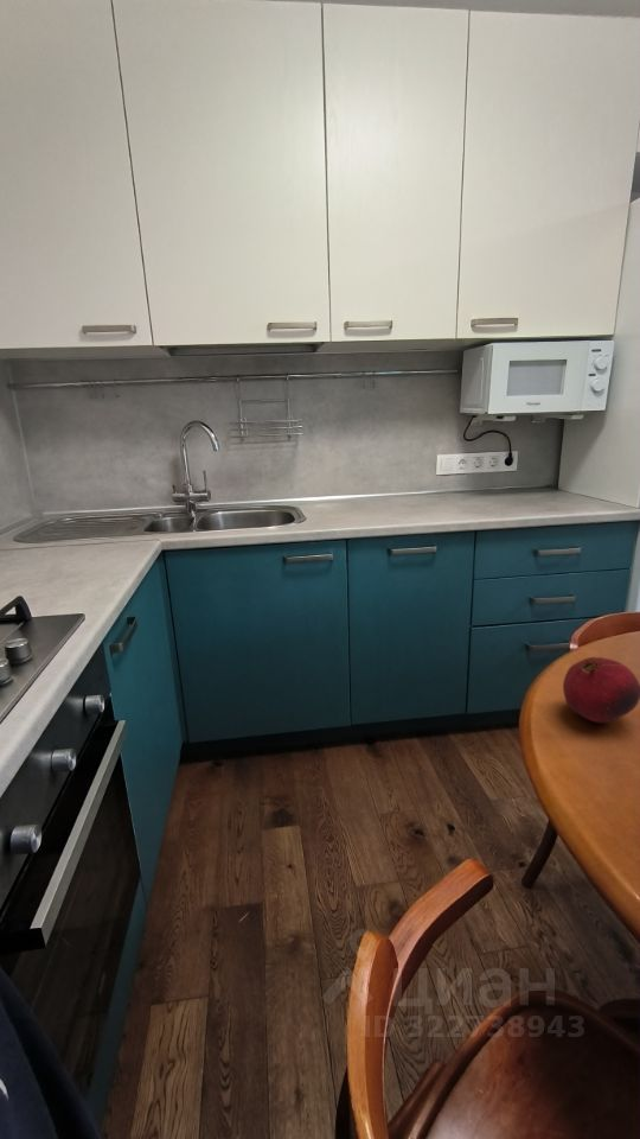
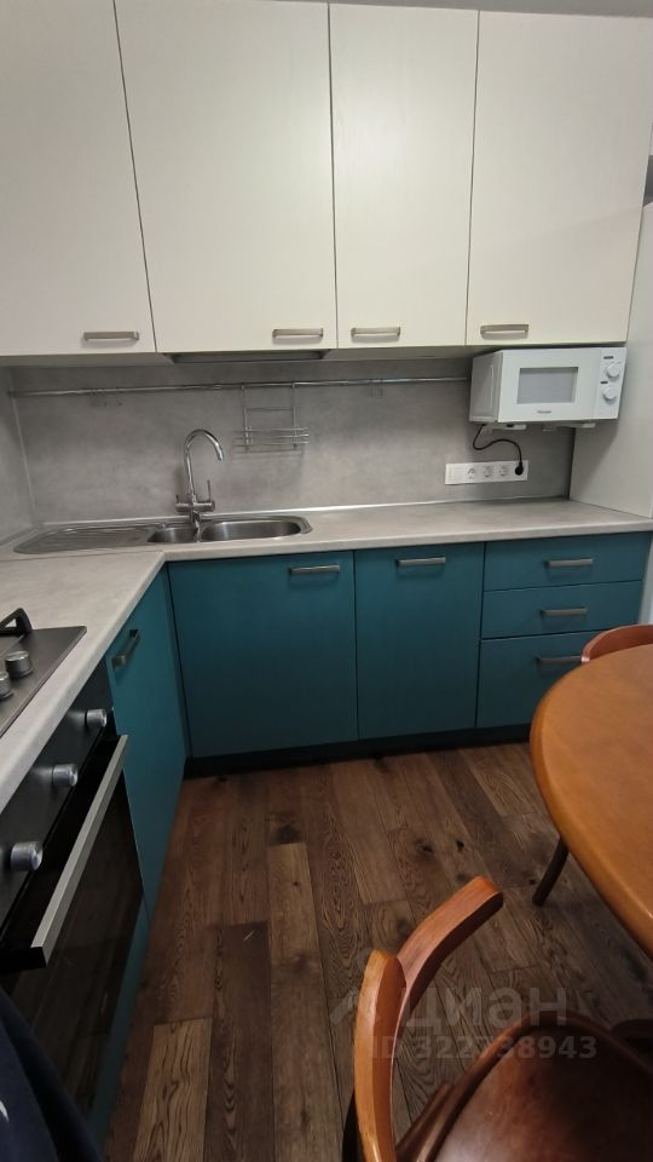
- fruit [562,656,640,724]
